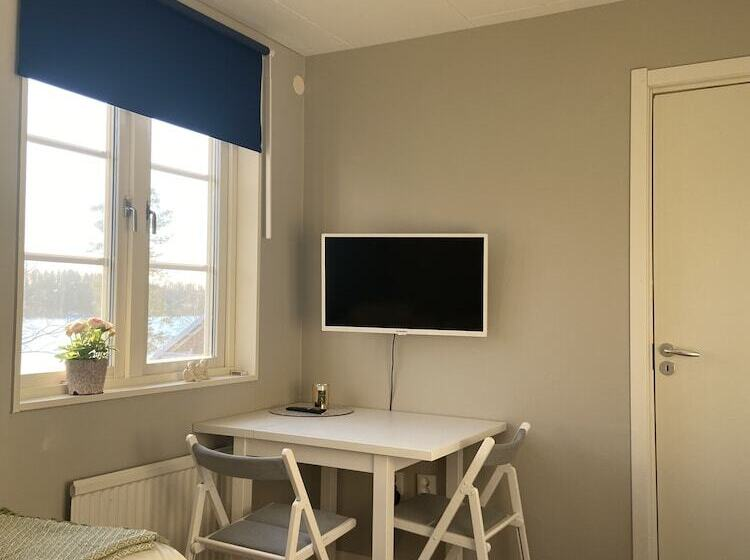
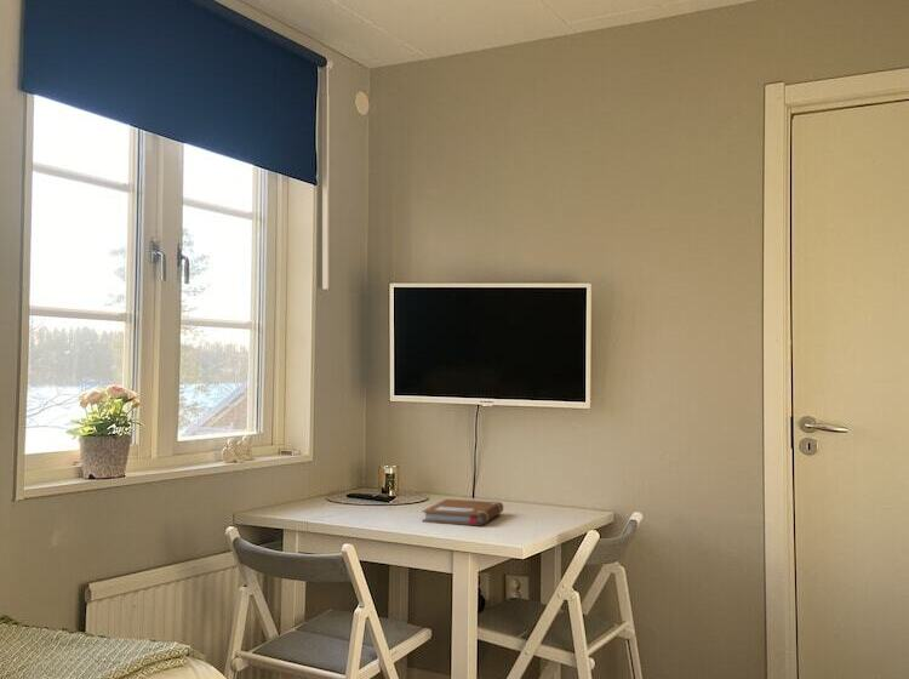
+ notebook [421,498,504,526]
